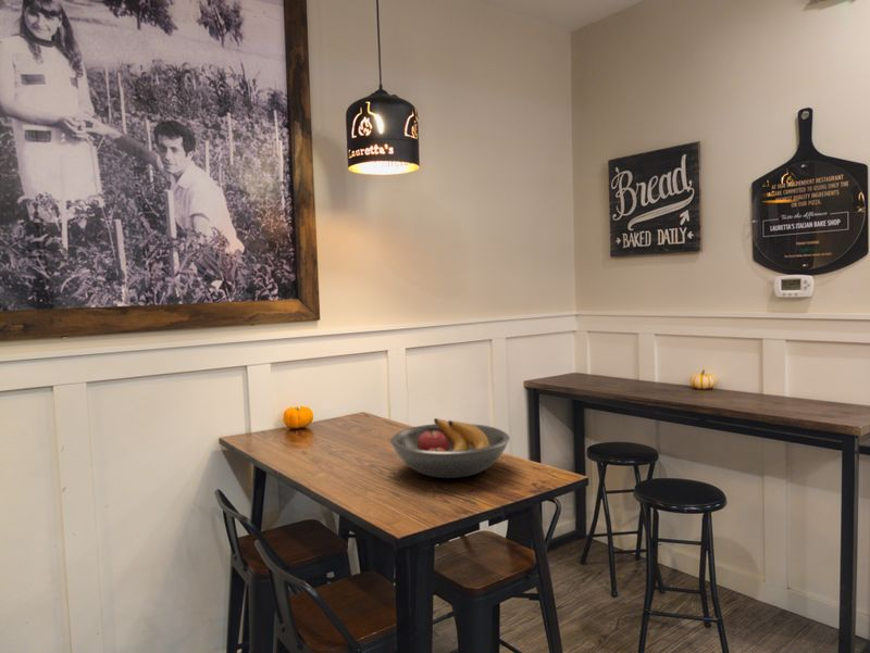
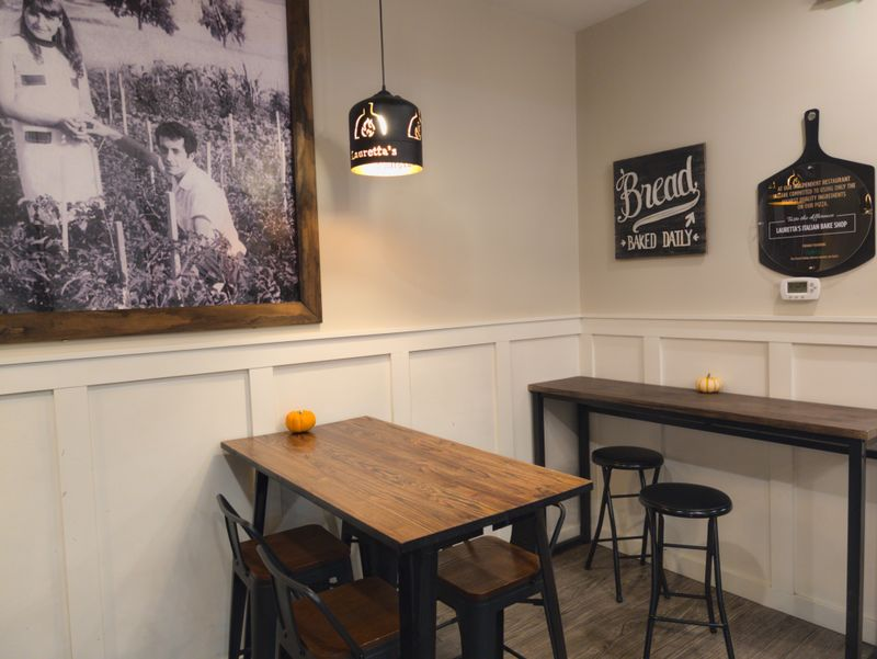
- fruit bowl [389,417,511,479]
